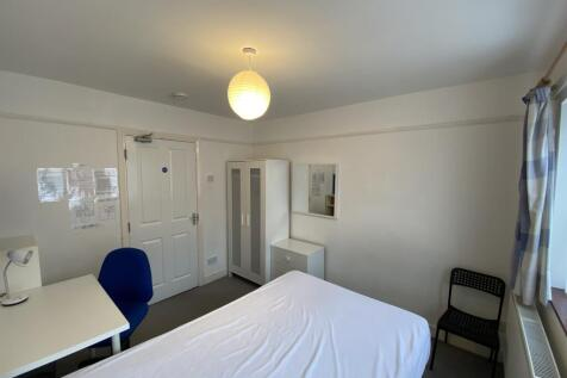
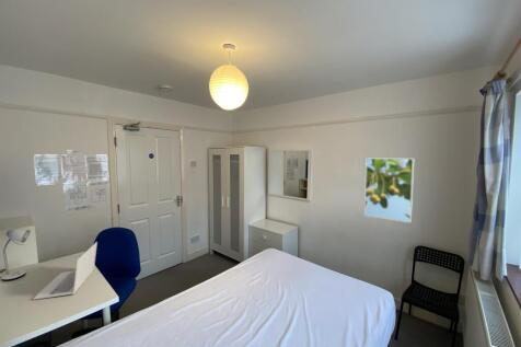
+ laptop [32,241,99,301]
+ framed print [363,158,415,223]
